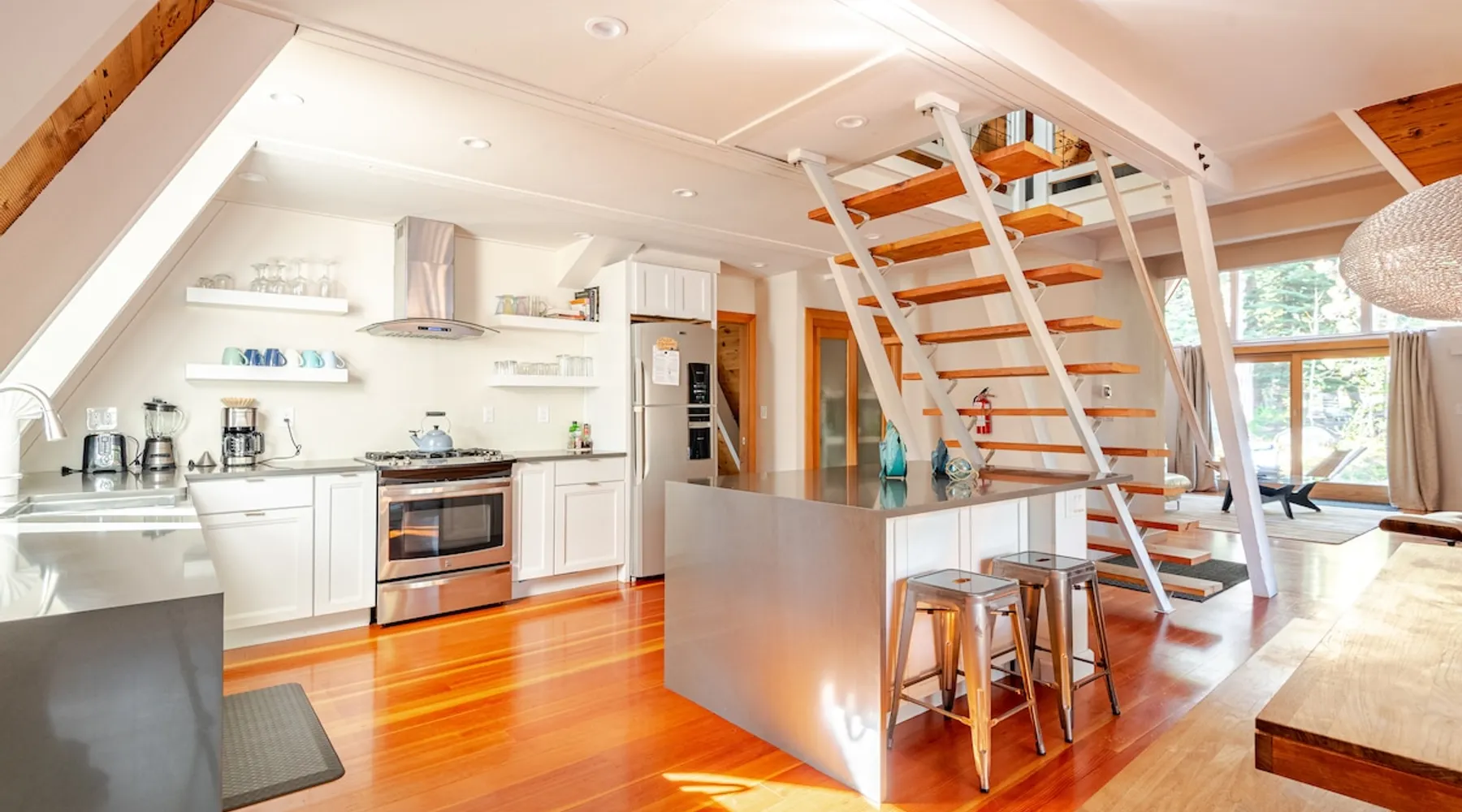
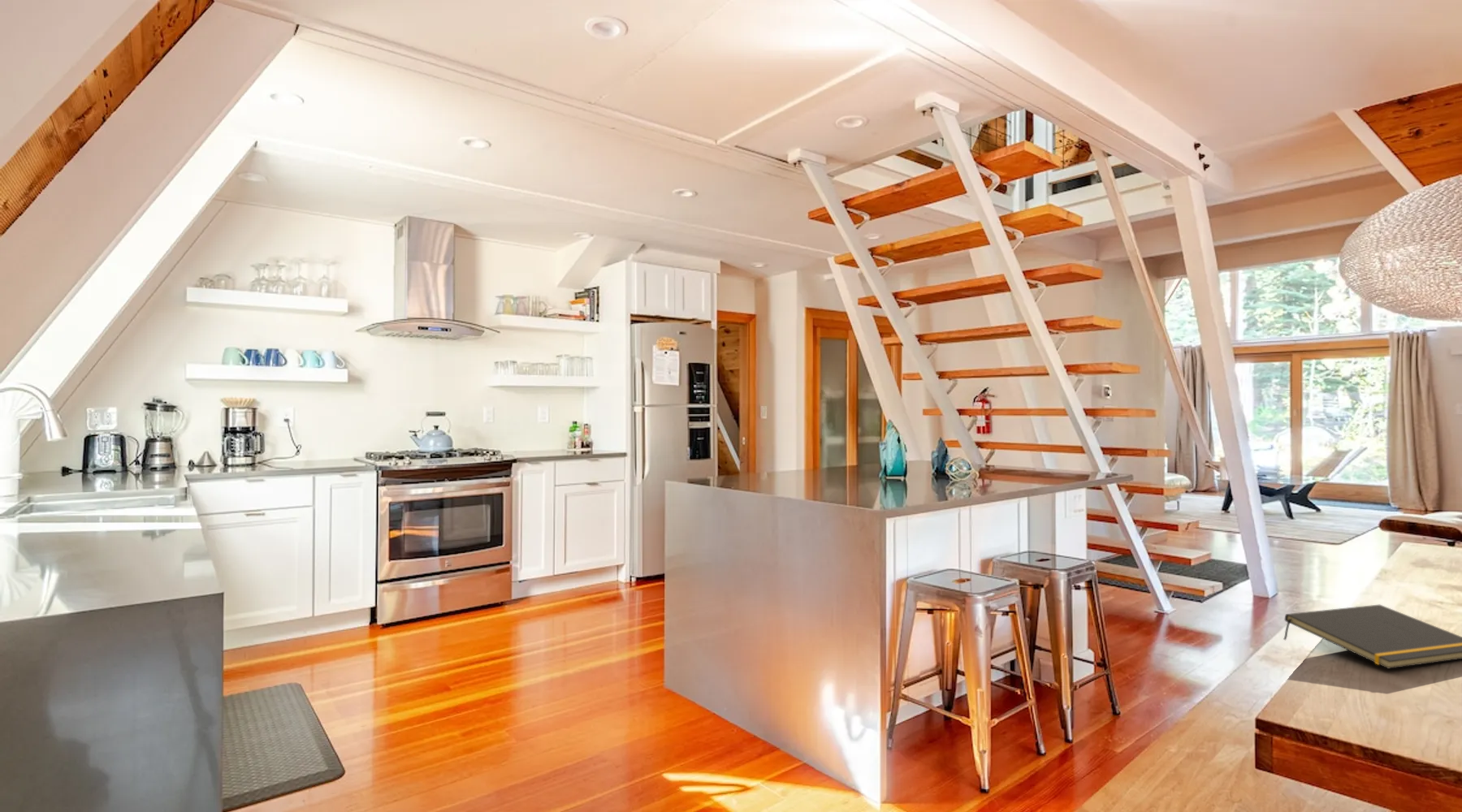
+ notepad [1282,604,1462,670]
